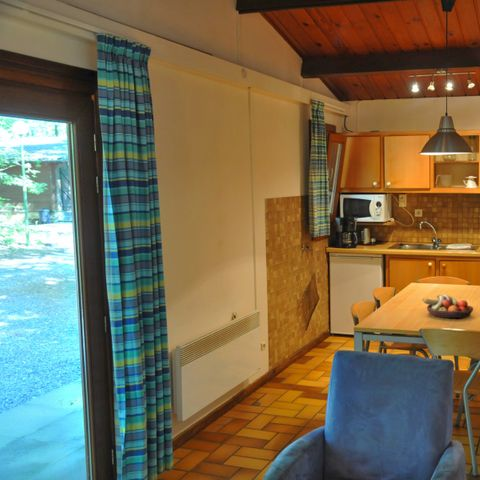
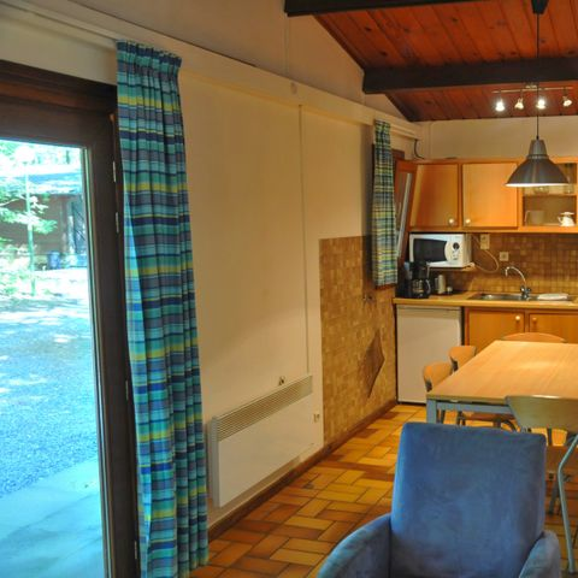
- fruit bowl [422,294,474,319]
